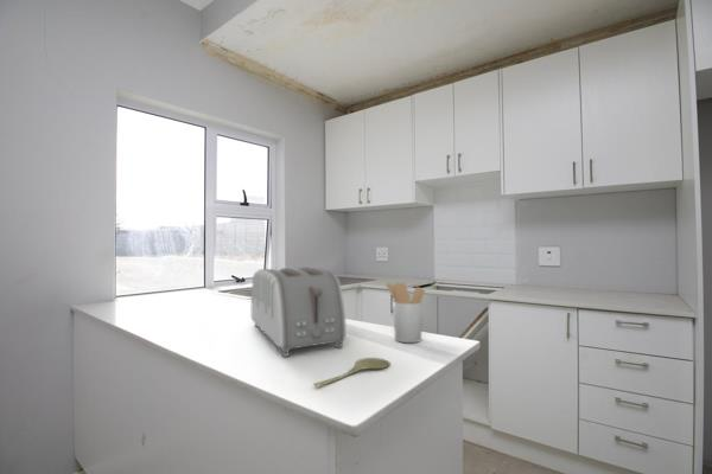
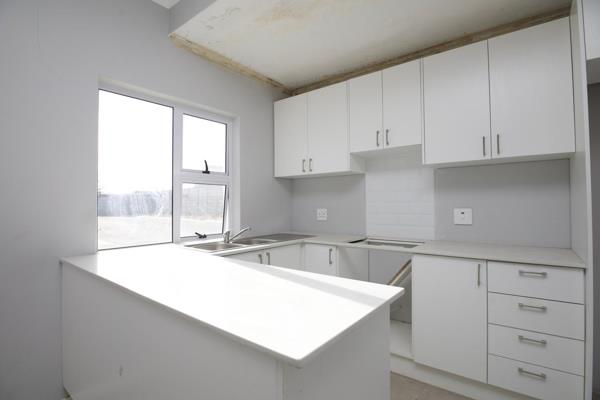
- toaster [250,265,348,358]
- spoon [312,357,392,387]
- utensil holder [384,281,426,344]
